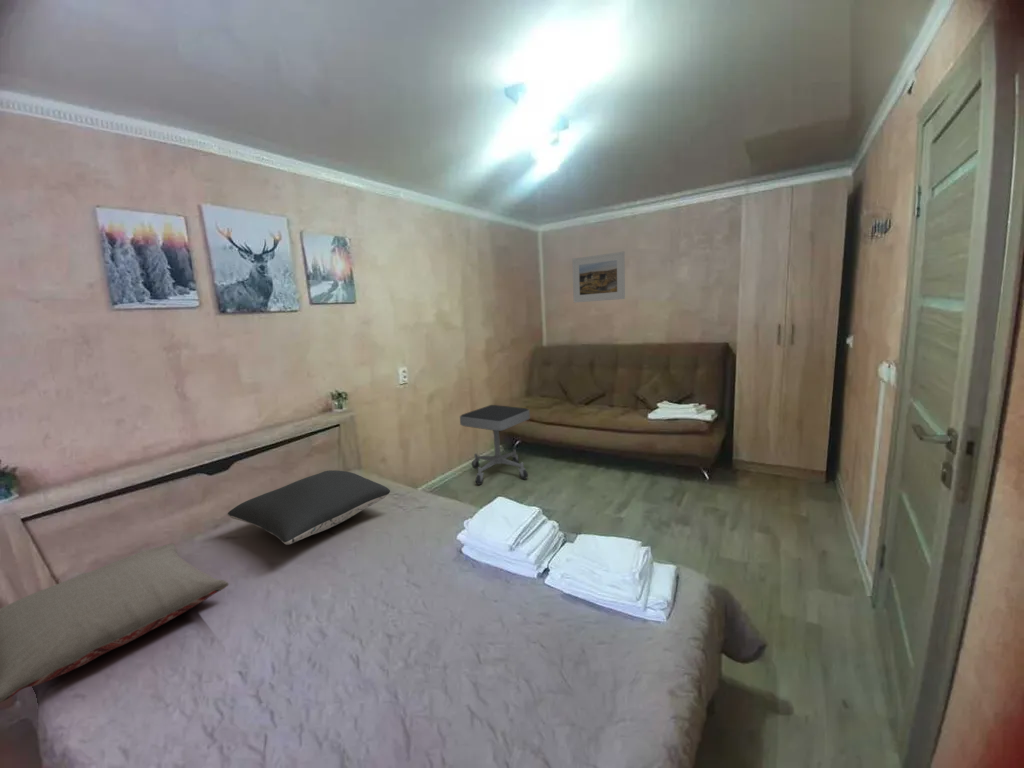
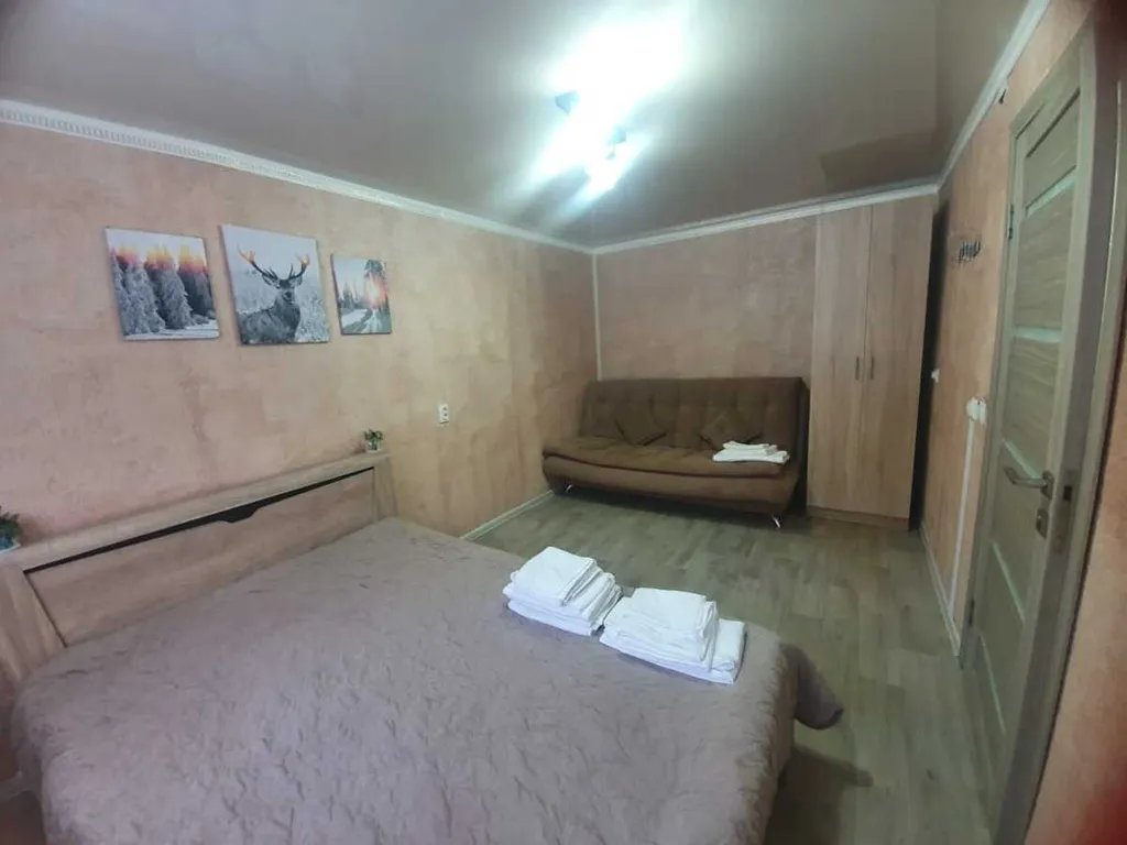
- pillow [0,542,230,703]
- stool [459,404,531,486]
- pillow [226,469,391,546]
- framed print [571,251,626,304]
